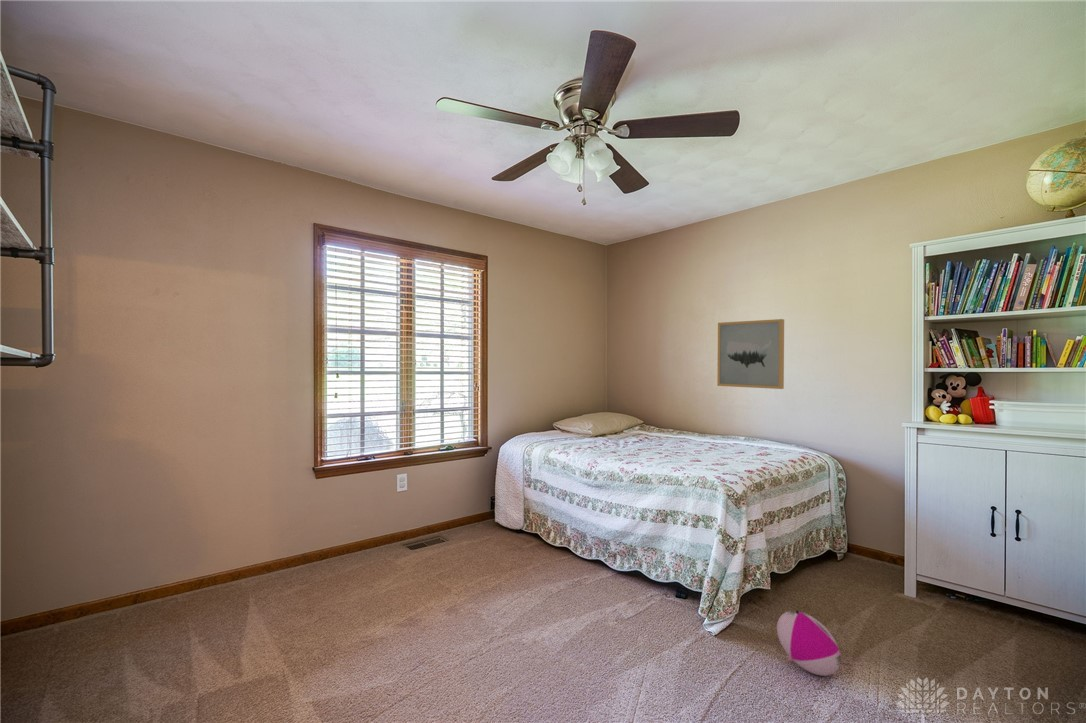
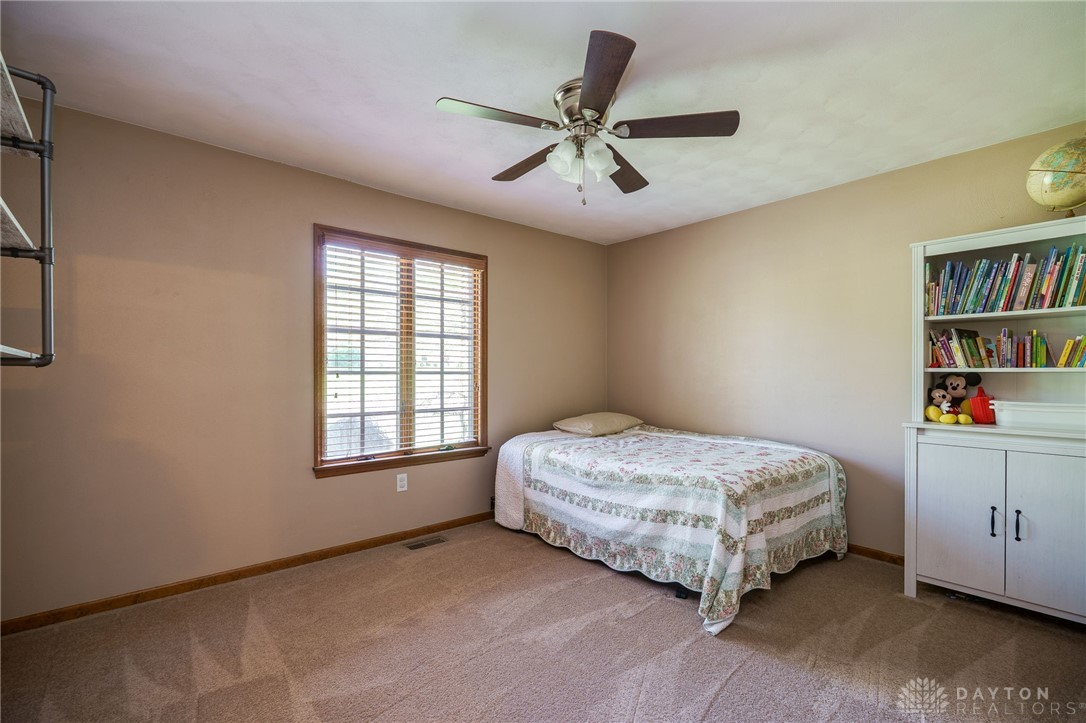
- wall art [716,318,785,390]
- ball [776,609,843,677]
